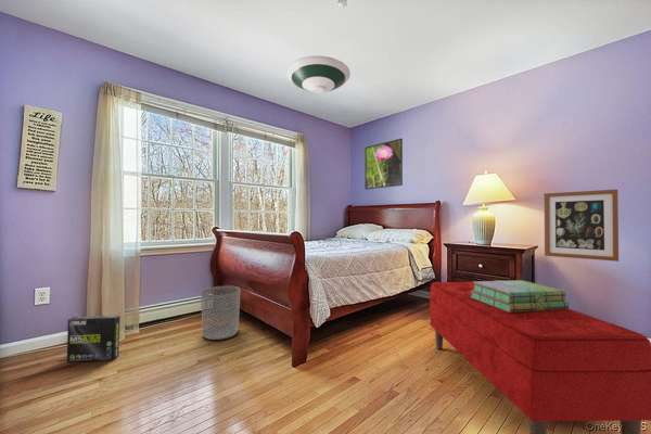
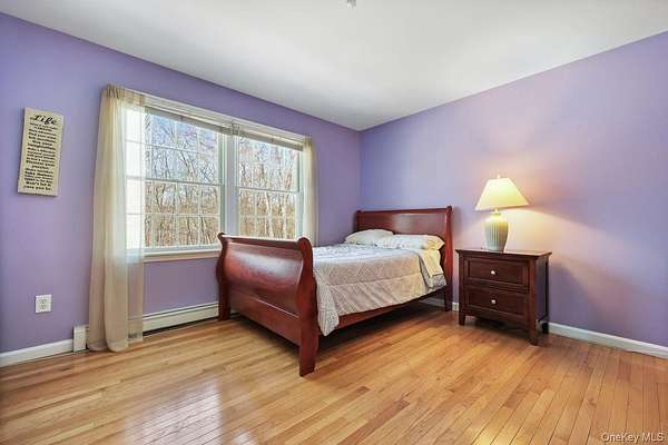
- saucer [285,55,352,94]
- wall art [542,189,620,263]
- stack of books [471,279,571,312]
- waste bin [200,285,241,341]
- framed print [363,138,404,191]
- bench [429,281,651,434]
- box [66,315,122,363]
